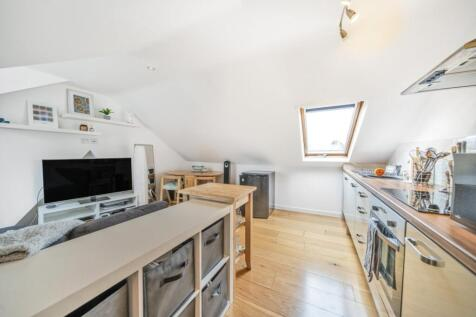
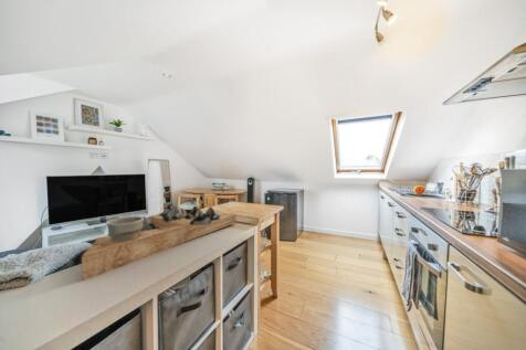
+ decorative tray [81,203,238,282]
